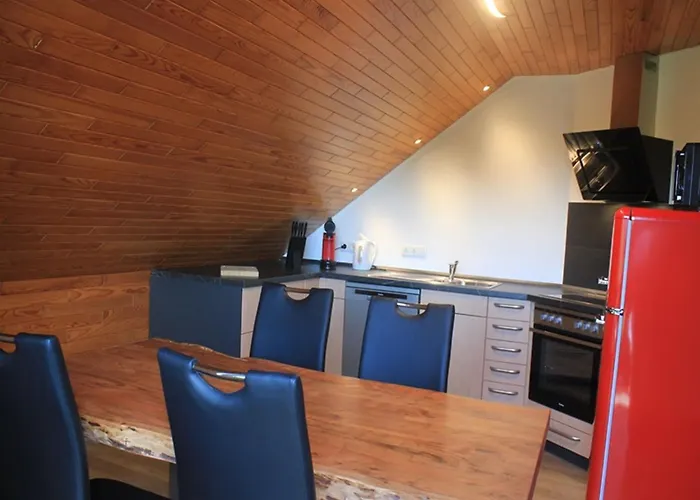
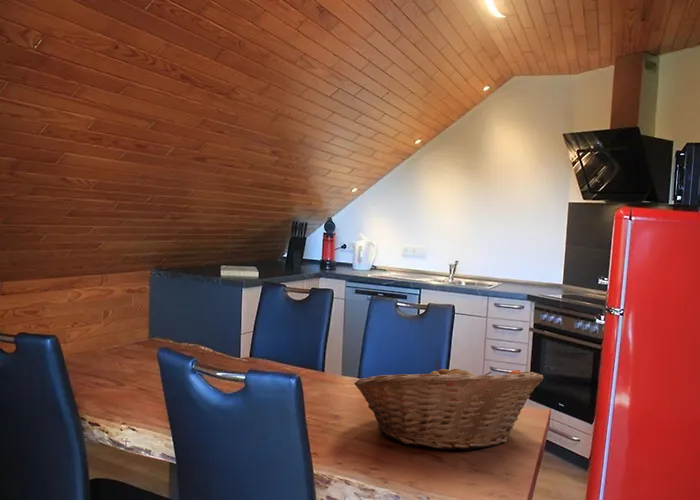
+ fruit basket [353,360,544,451]
